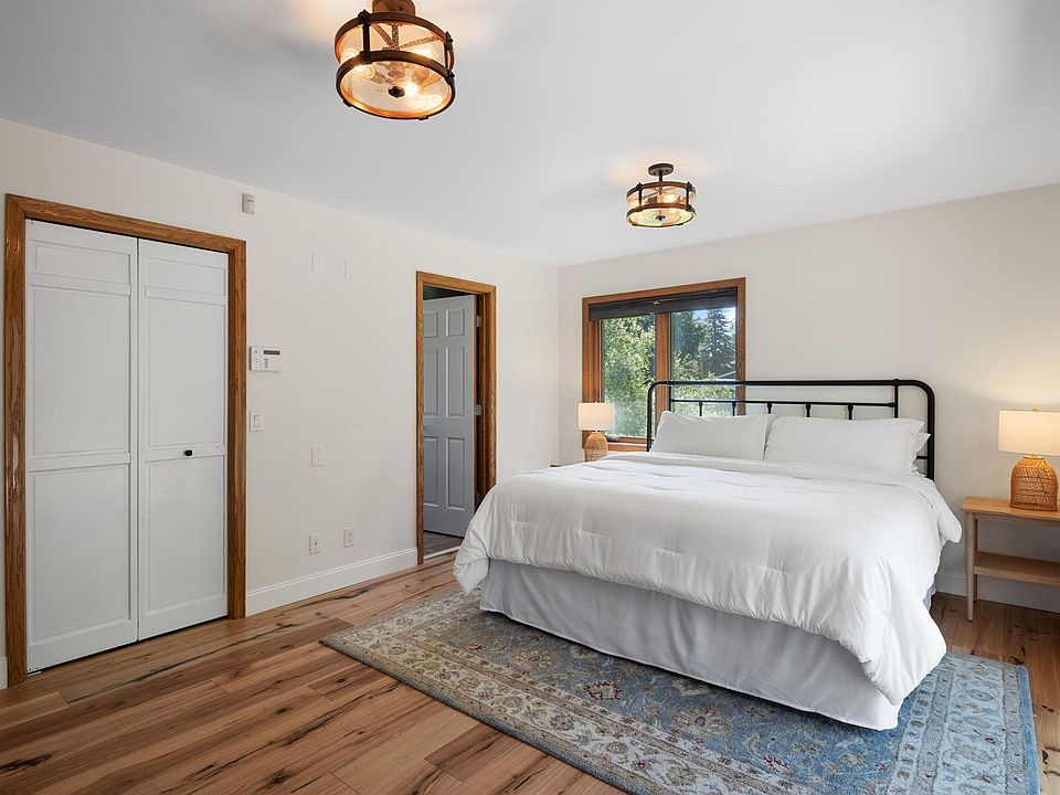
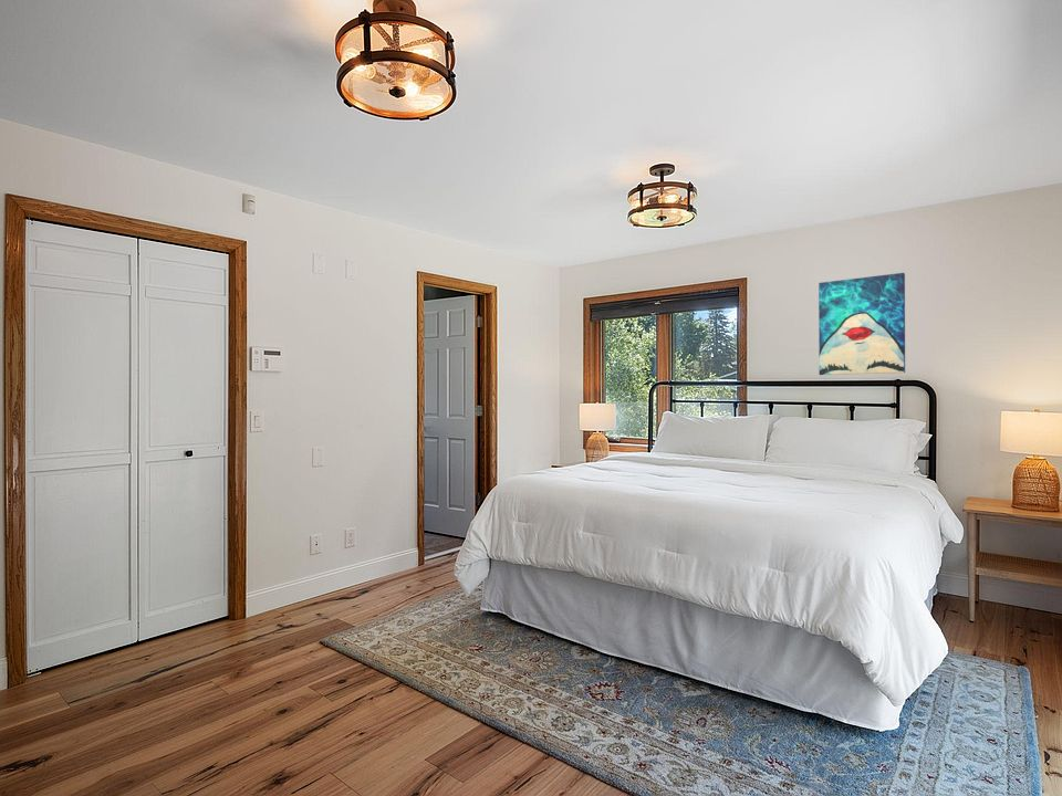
+ wall art [818,272,906,376]
